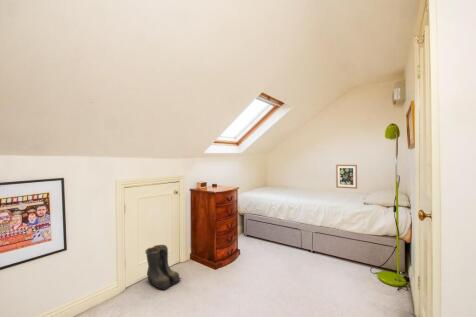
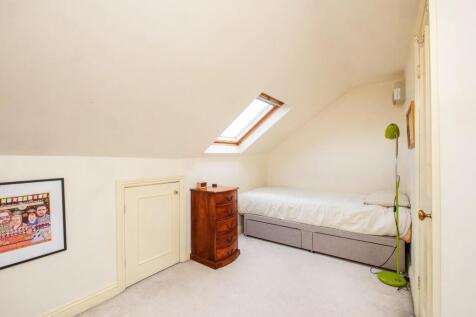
- wall art [335,164,358,190]
- boots [144,244,182,291]
